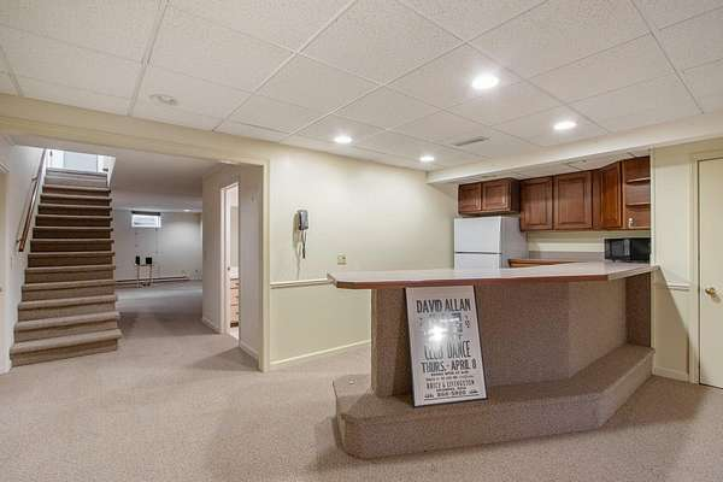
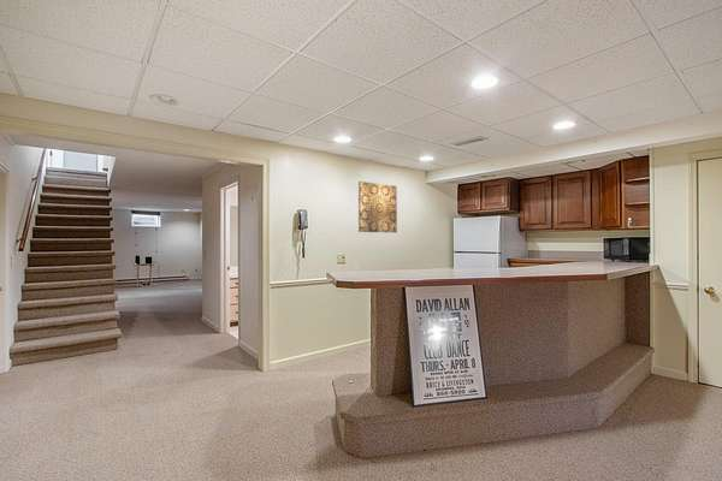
+ wall art [357,180,398,233]
